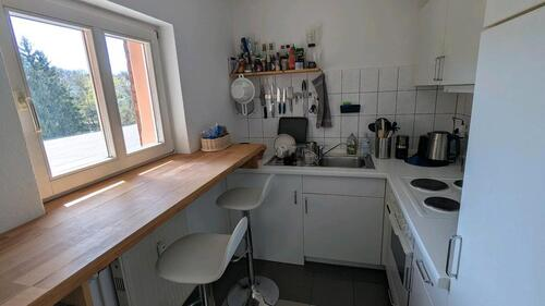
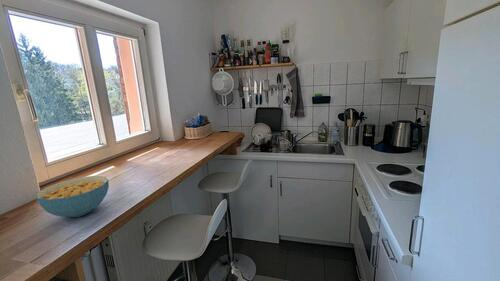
+ cereal bowl [36,175,110,218]
